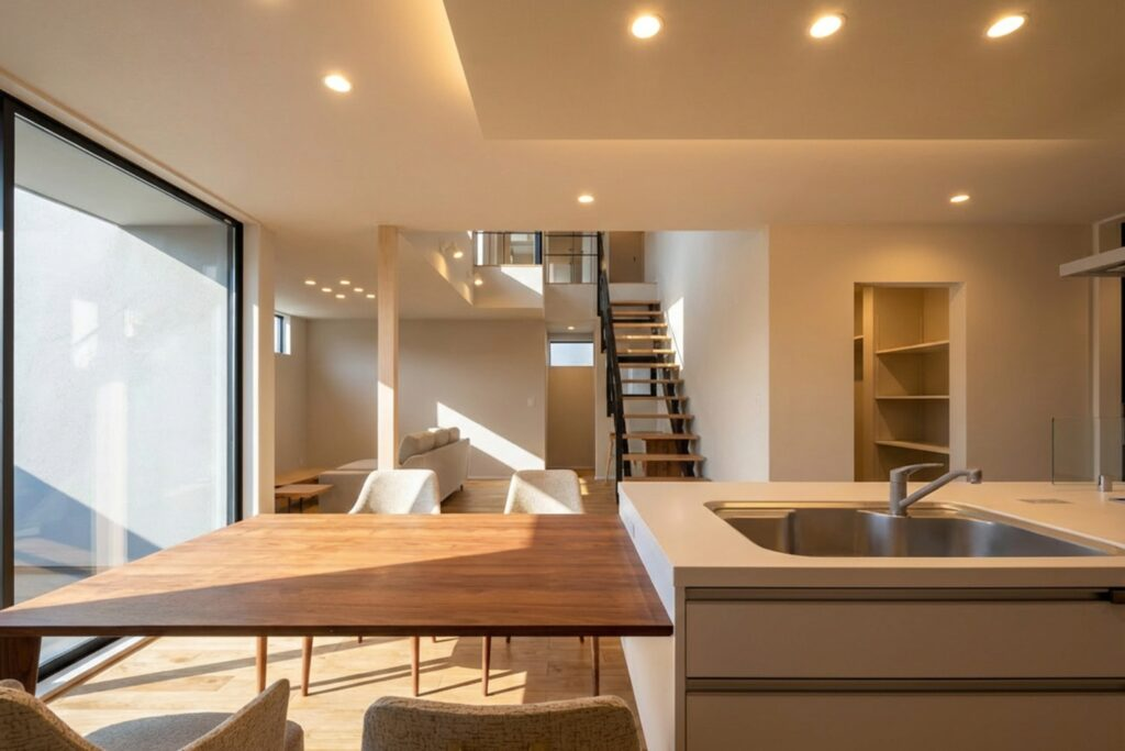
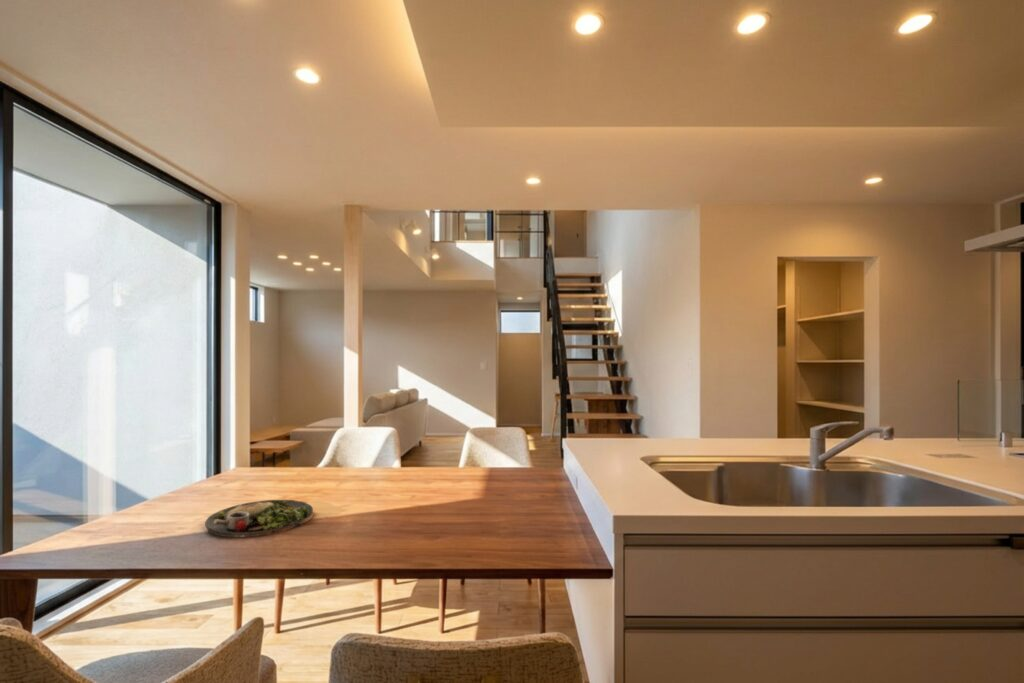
+ dinner plate [204,499,314,538]
